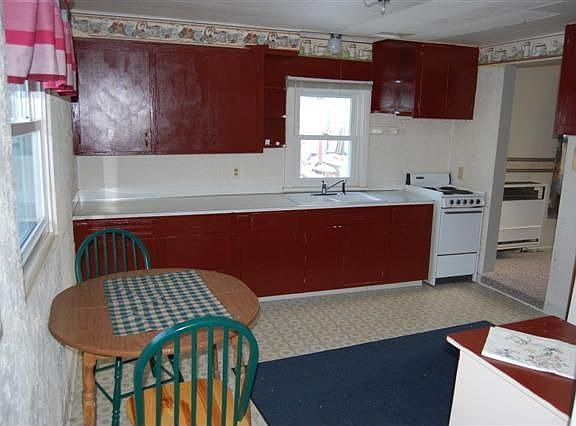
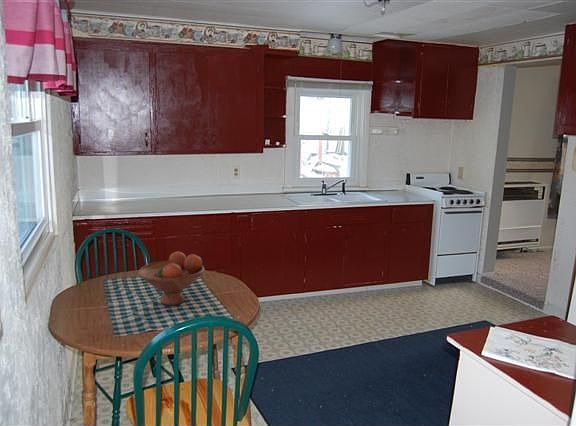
+ fruit bowl [137,251,206,306]
